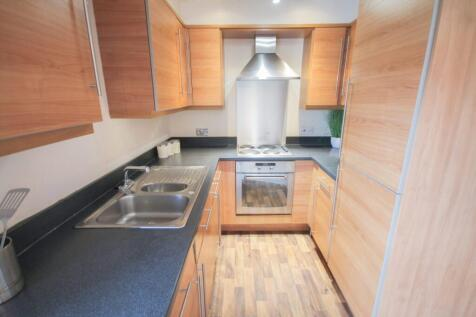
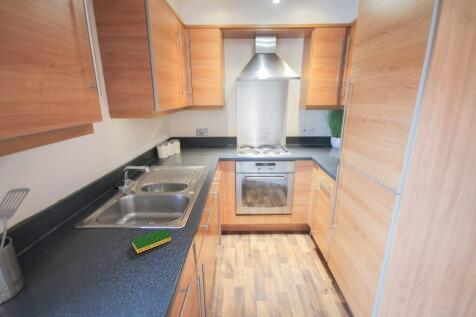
+ dish sponge [131,228,172,254]
